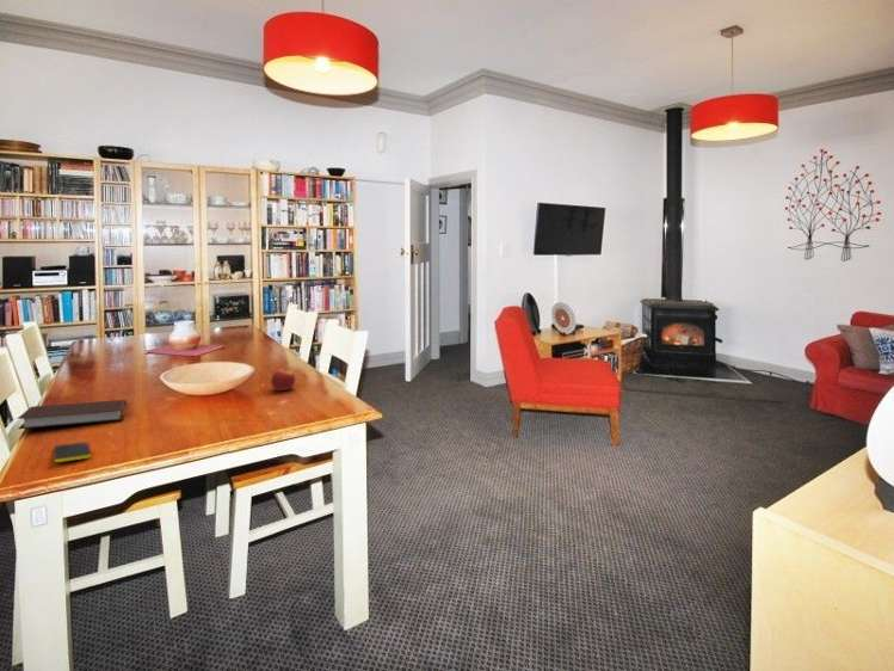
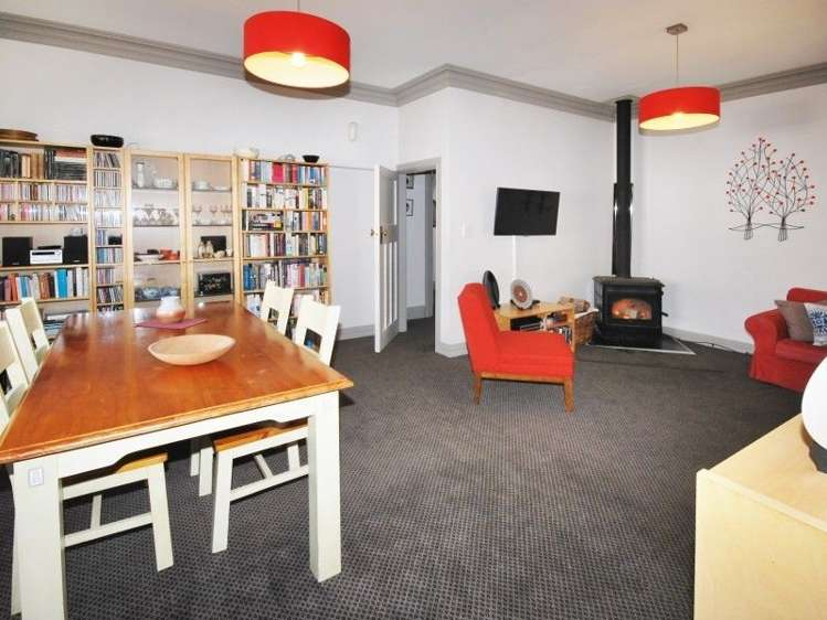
- smartphone [53,441,92,463]
- fruit [270,368,296,392]
- notebook [16,399,128,430]
